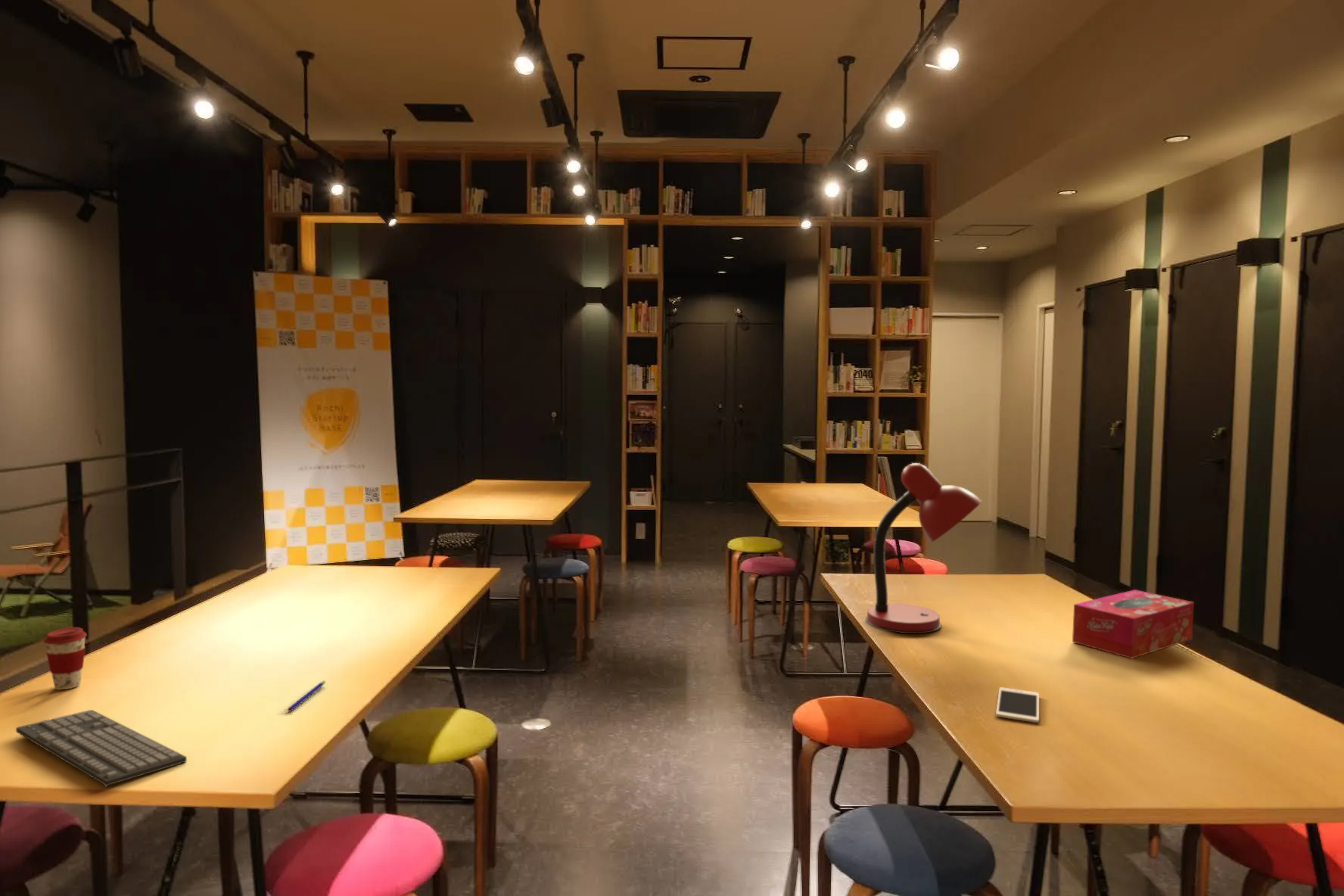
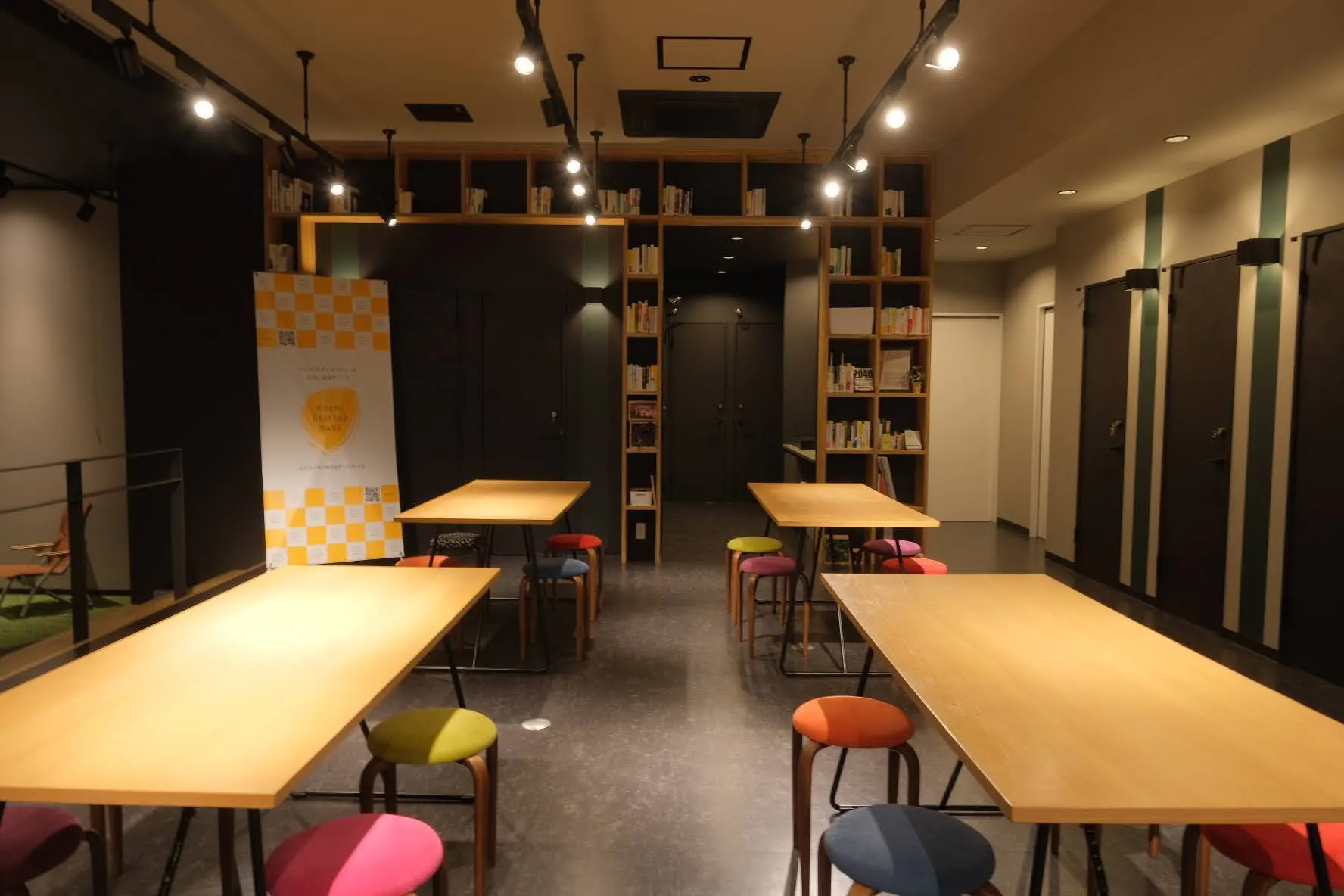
- tissue box [1072,589,1195,659]
- coffee cup [42,627,88,690]
- keyboard [15,709,188,788]
- pen [287,680,326,712]
- desk lamp [864,462,983,634]
- cell phone [995,686,1040,723]
